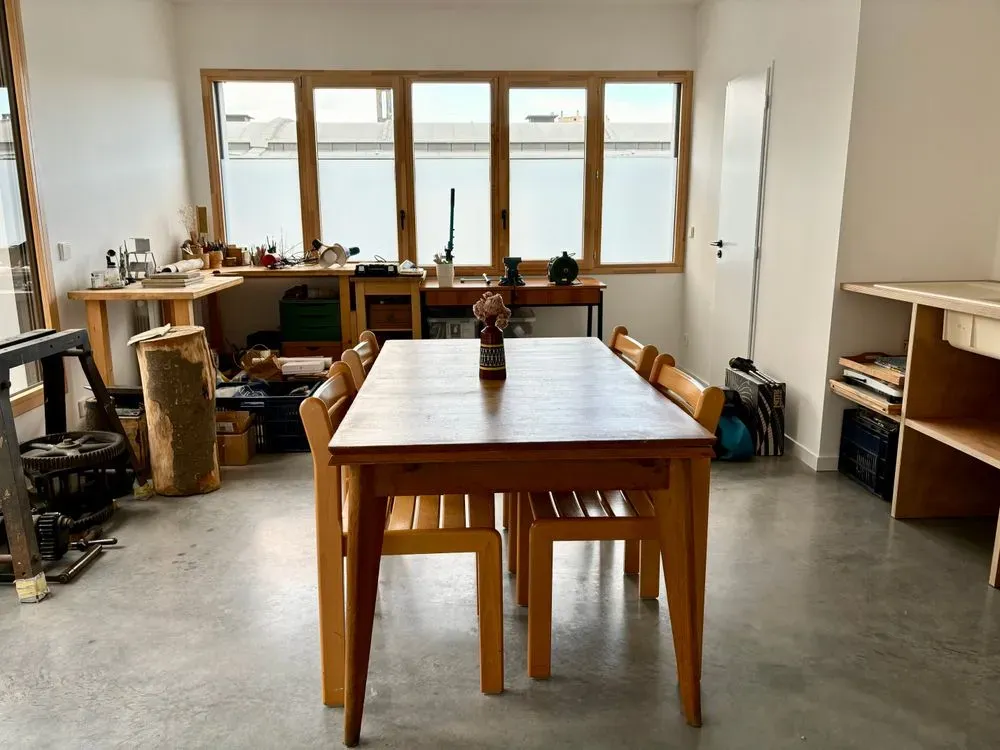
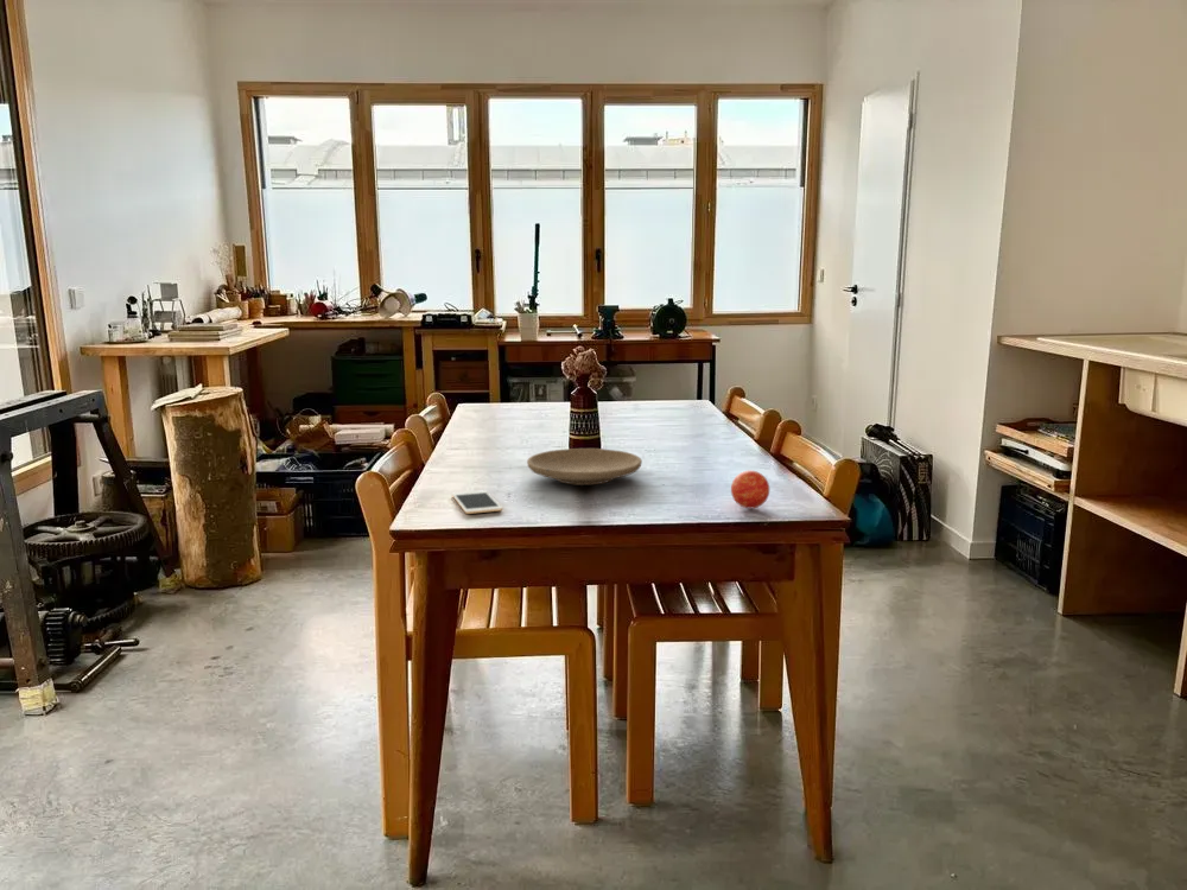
+ plate [526,447,643,487]
+ apple [730,469,770,510]
+ cell phone [451,489,503,515]
